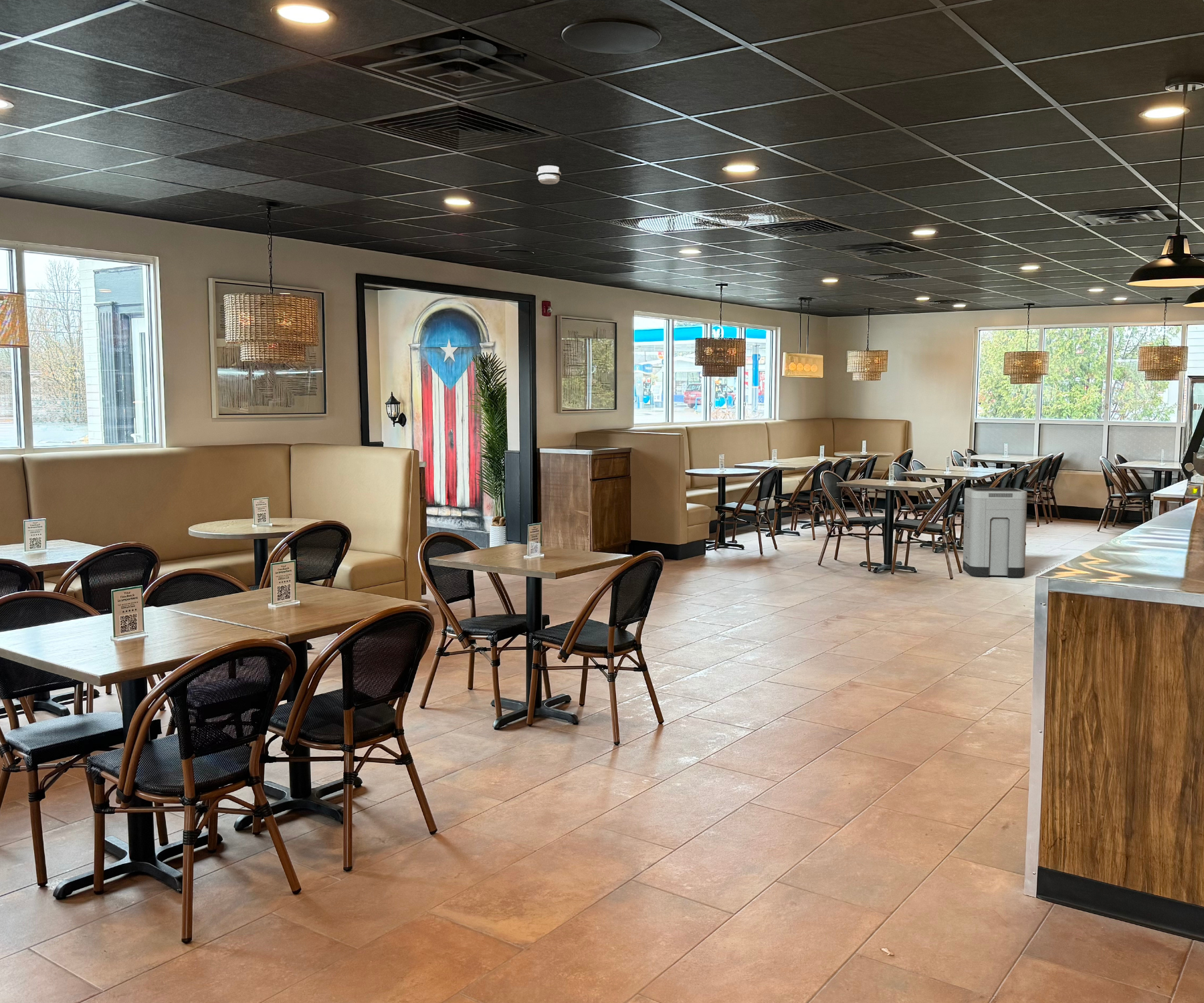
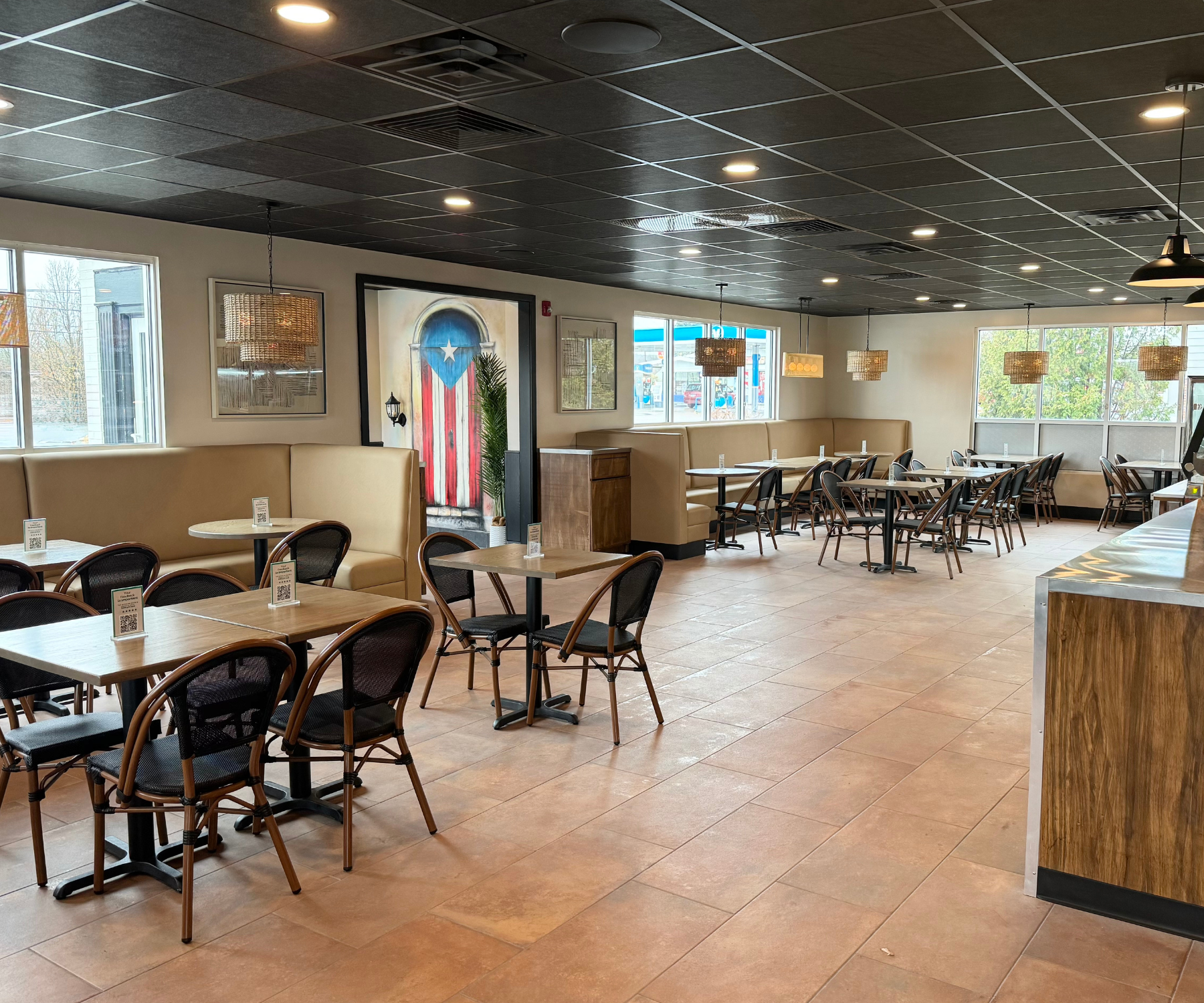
- trash can [962,487,1028,578]
- smoke detector [536,165,562,185]
